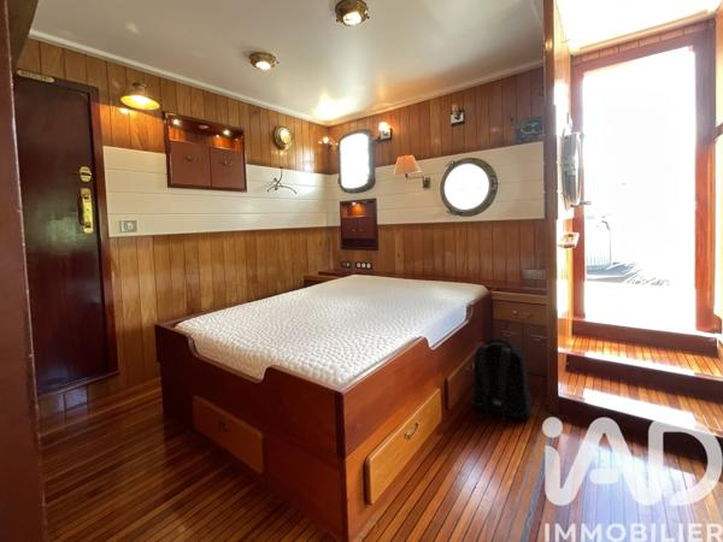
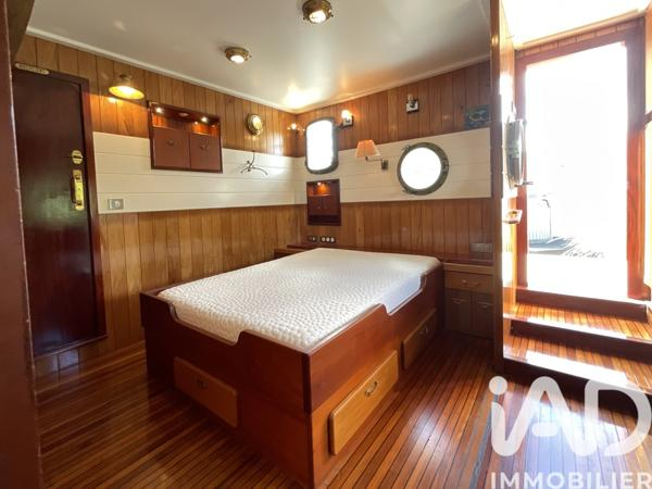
- backpack [472,337,533,426]
